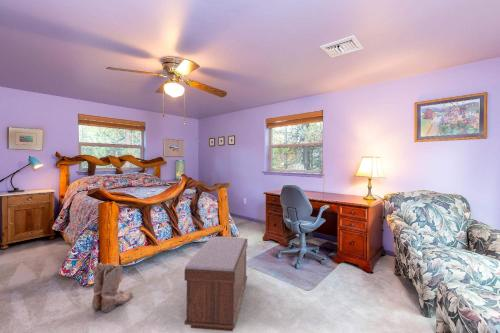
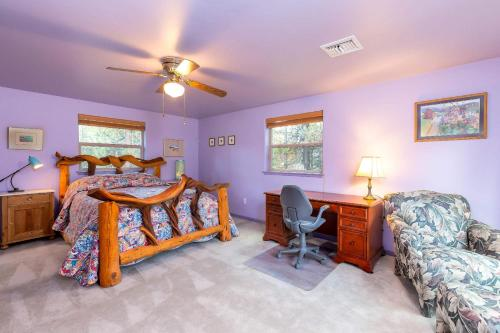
- bench [183,236,248,332]
- boots [91,262,134,314]
